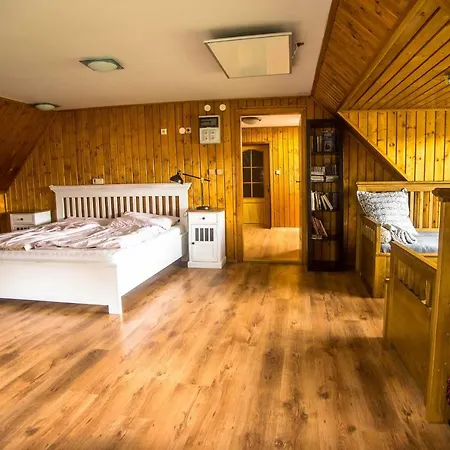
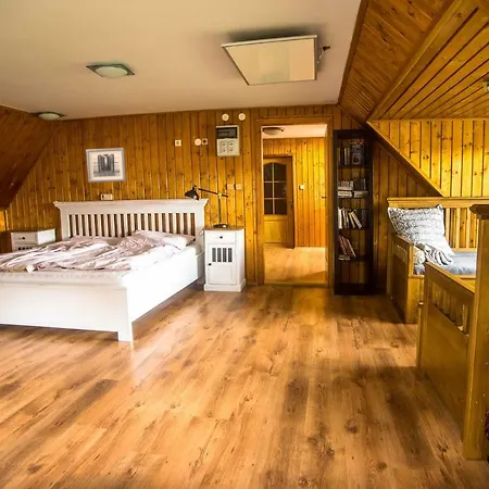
+ wall art [85,147,127,184]
